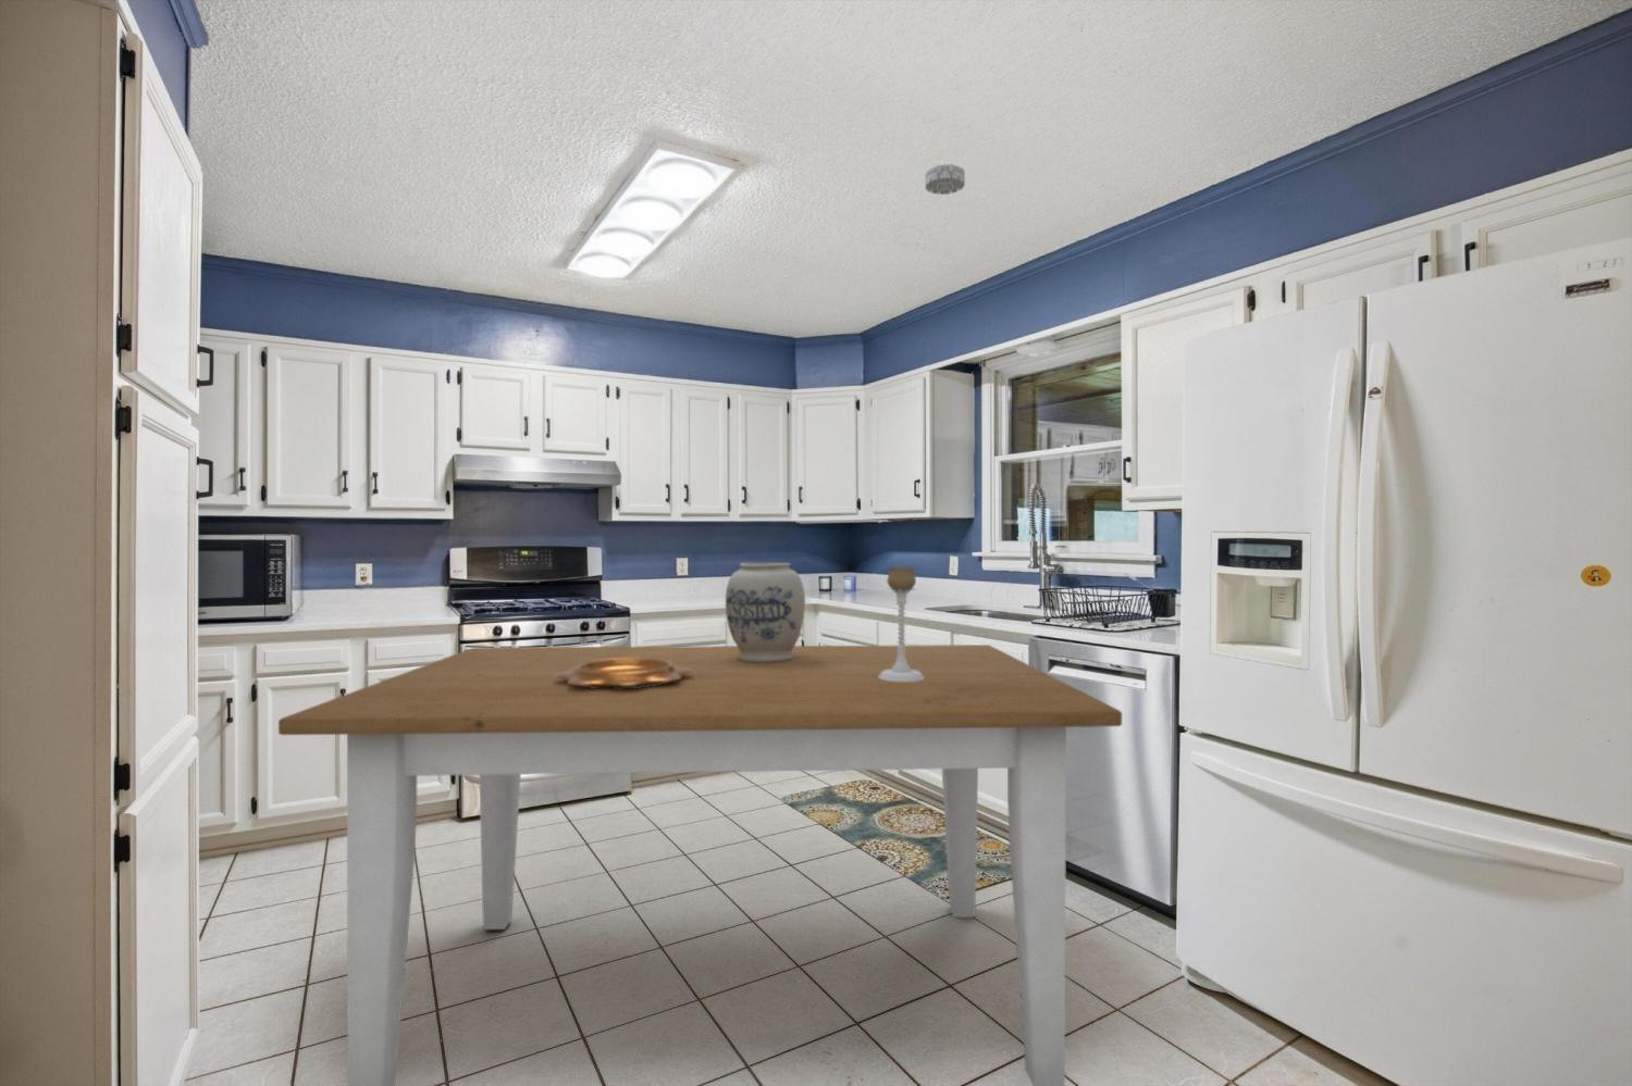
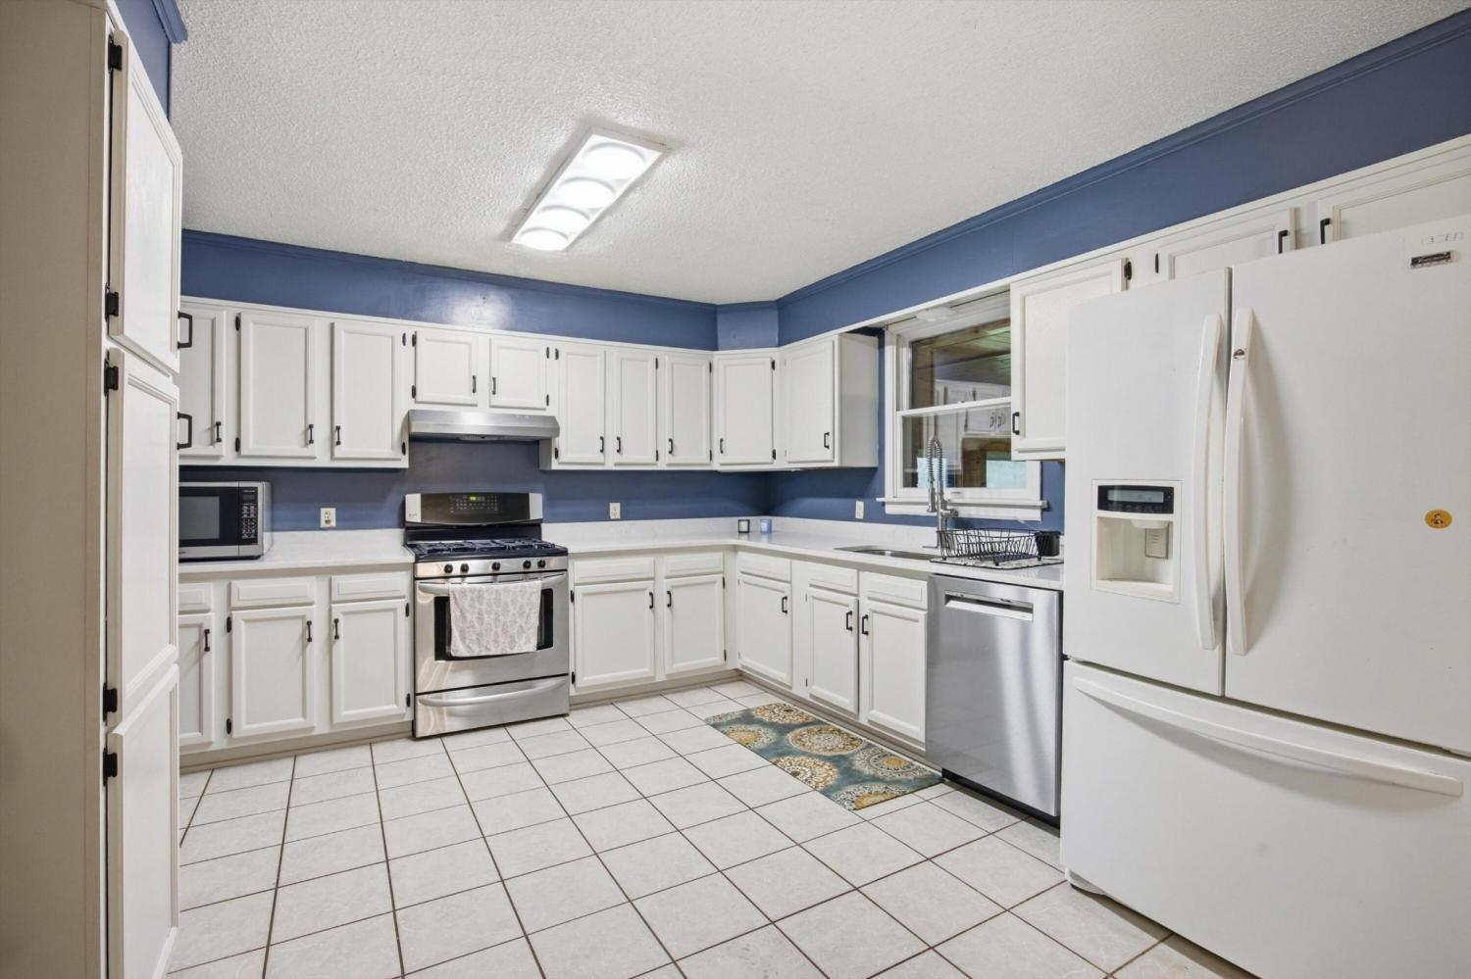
- table [278,644,1123,1086]
- vase [725,562,806,662]
- candle holder [879,566,924,682]
- smoke detector [924,164,966,195]
- decorative bowl [554,658,692,690]
